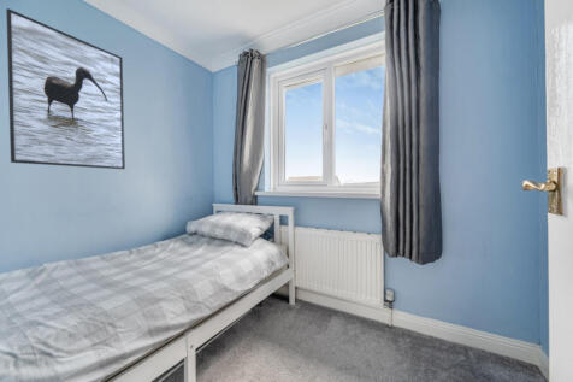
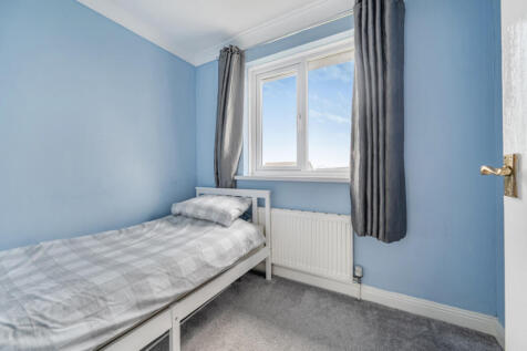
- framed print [5,7,126,170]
